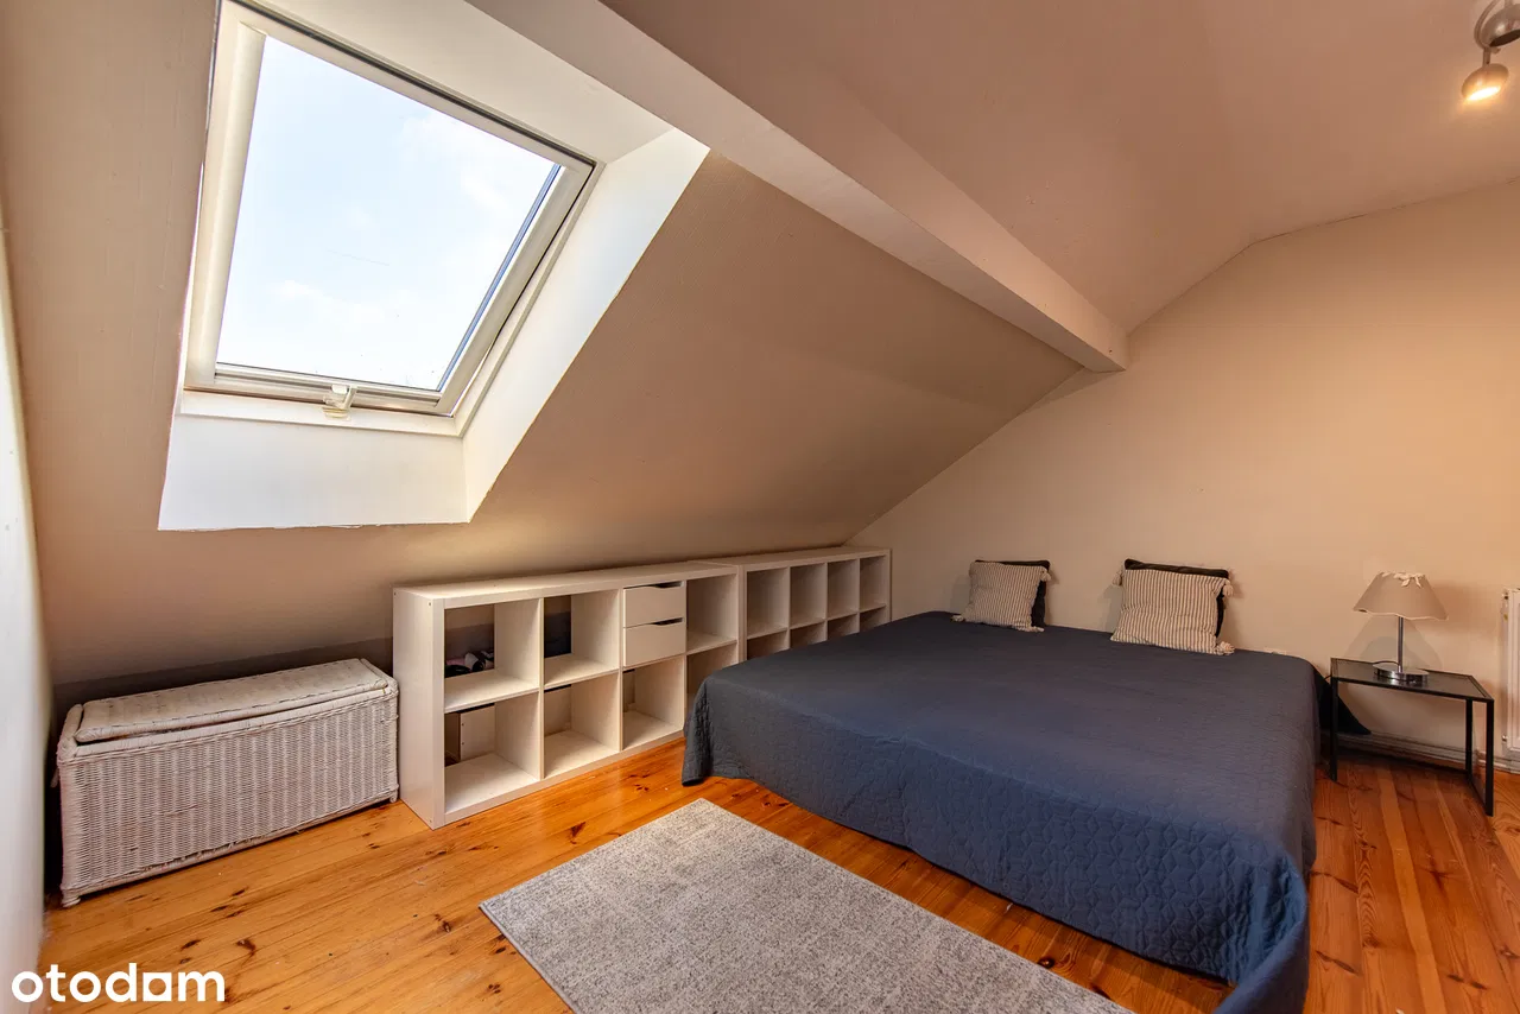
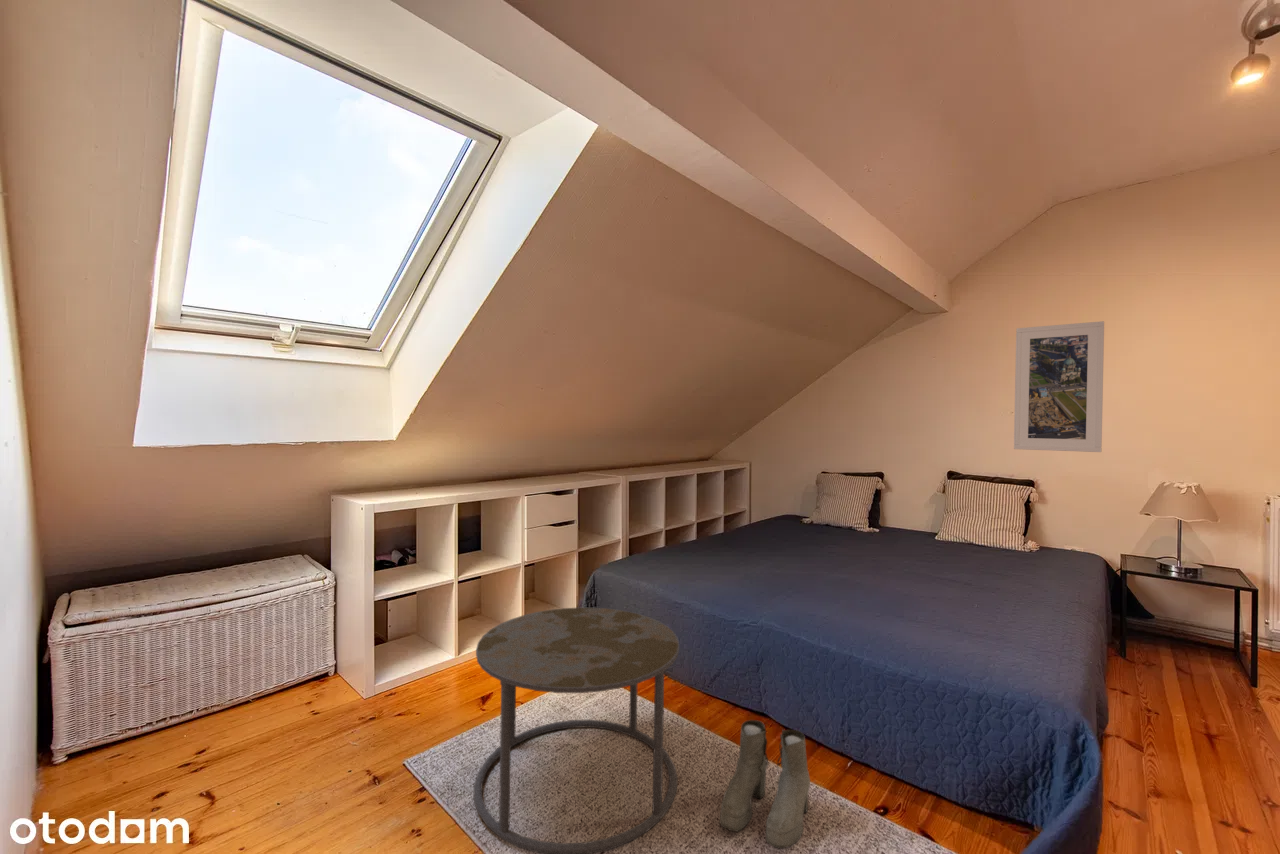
+ boots [719,719,811,850]
+ side table [473,606,680,854]
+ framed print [1013,320,1105,453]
